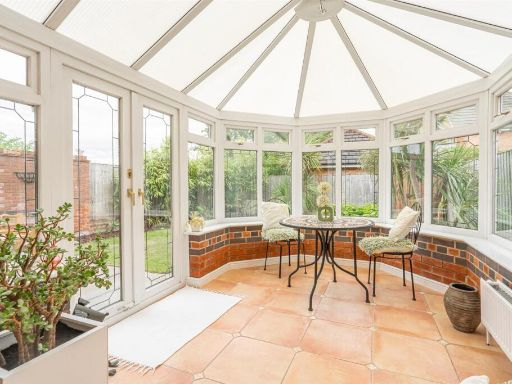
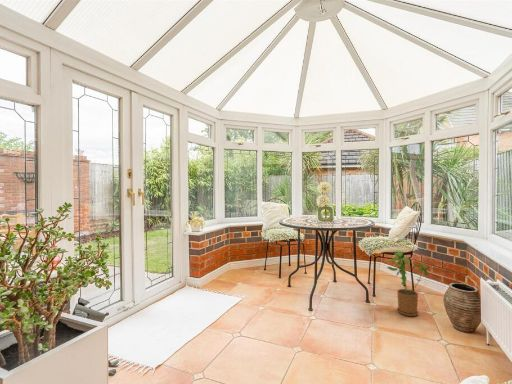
+ house plant [386,251,429,317]
